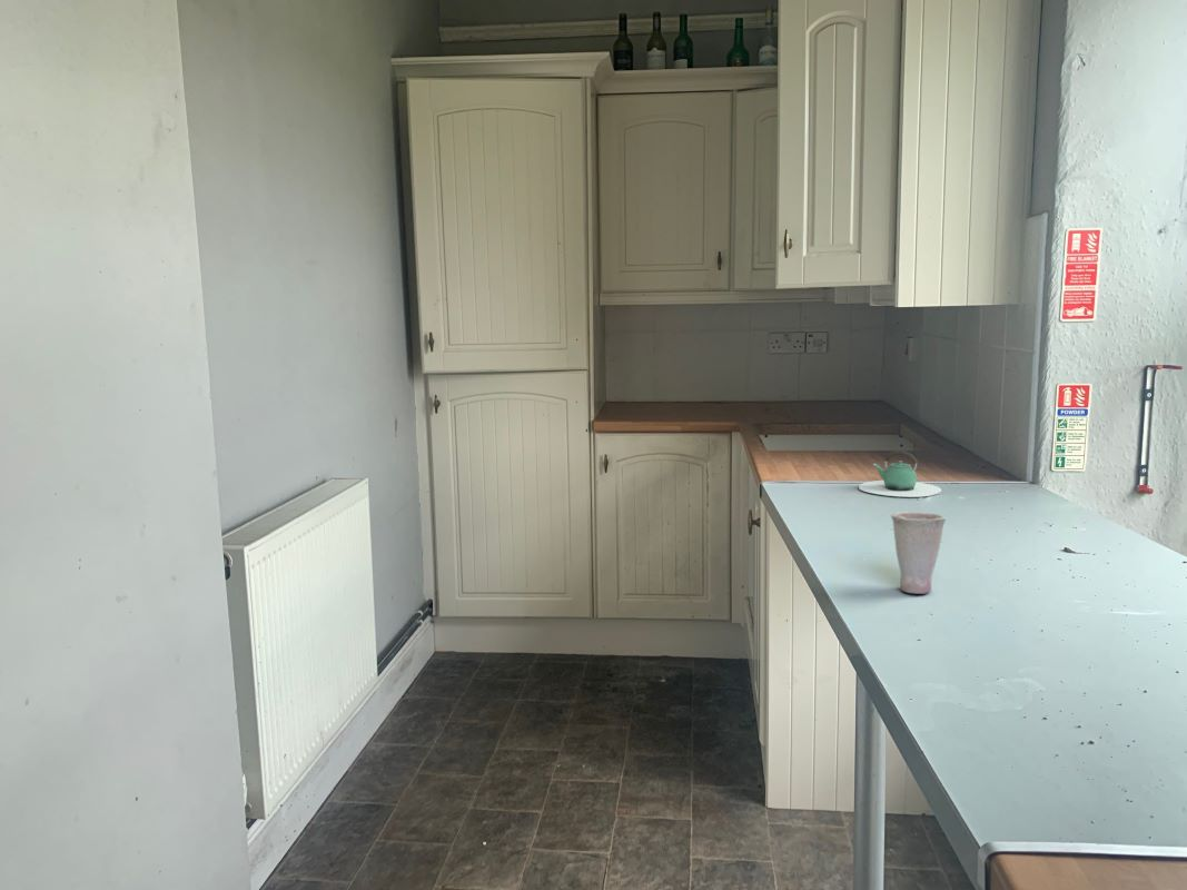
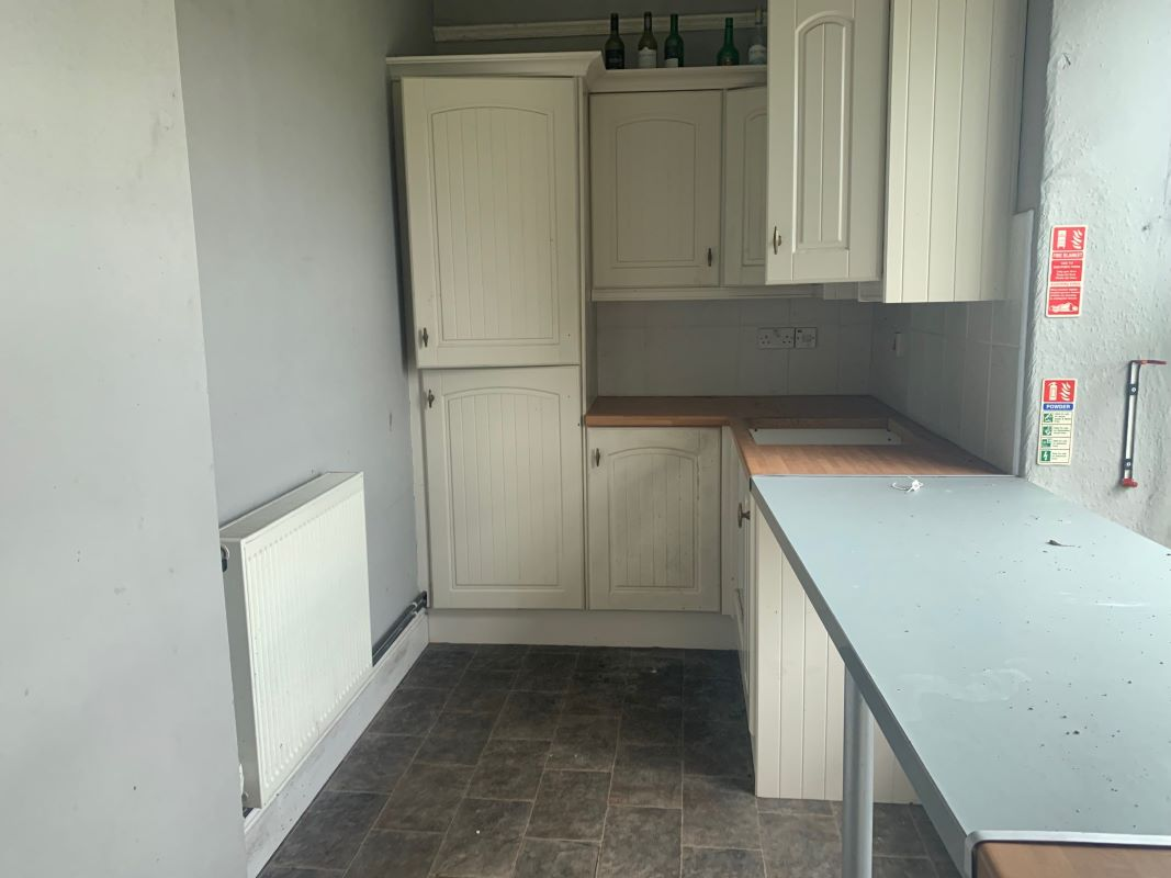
- teapot [858,449,942,498]
- cup [890,511,947,595]
